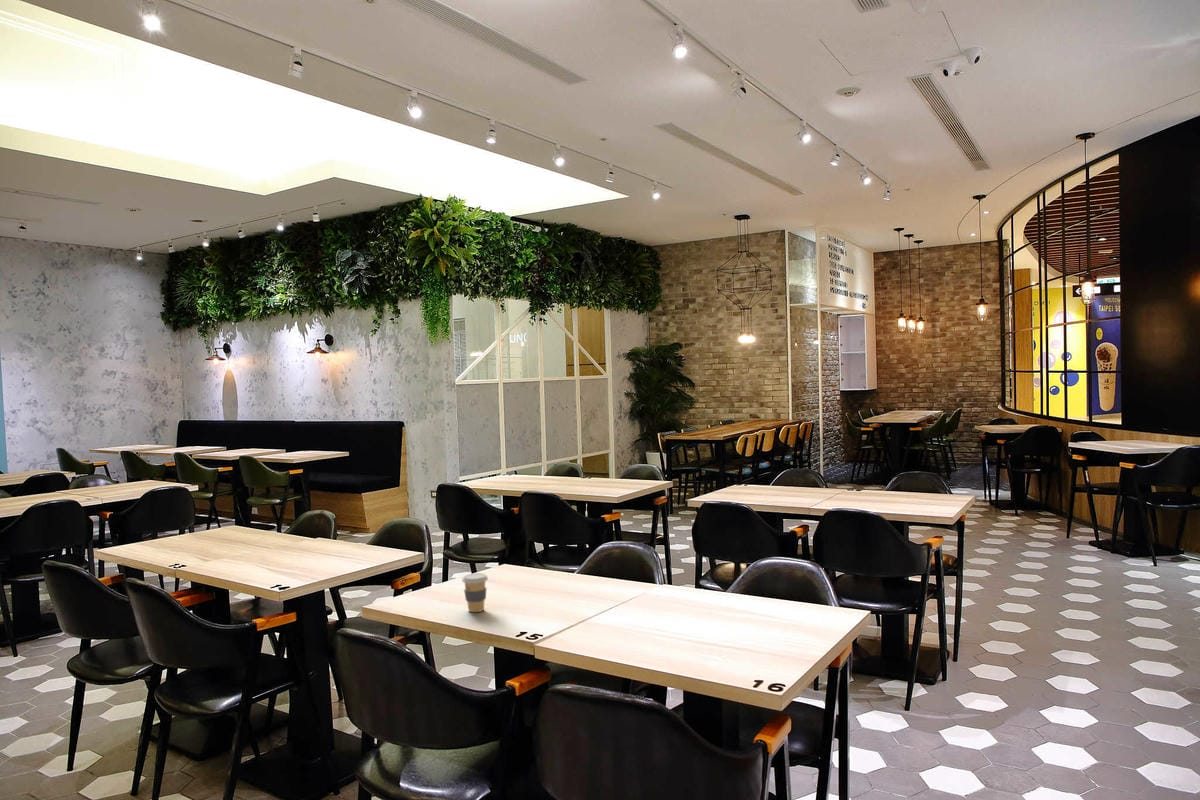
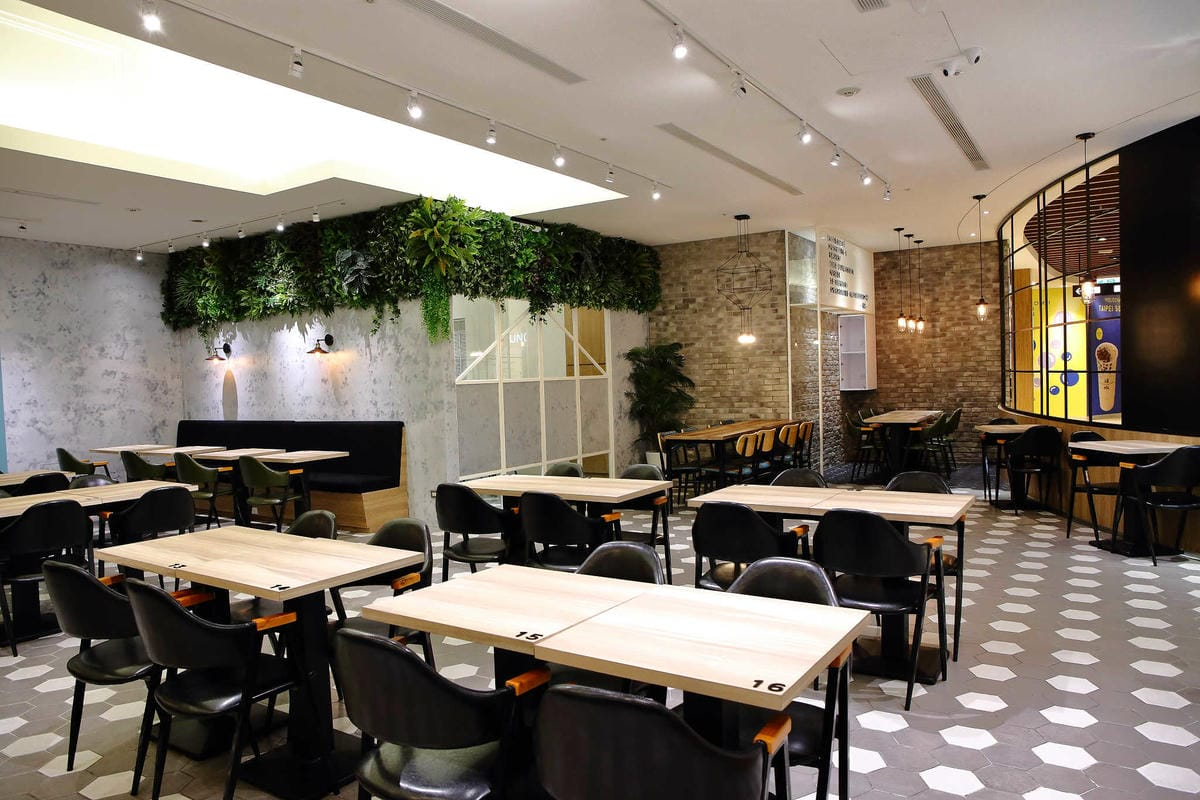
- coffee cup [461,572,489,613]
